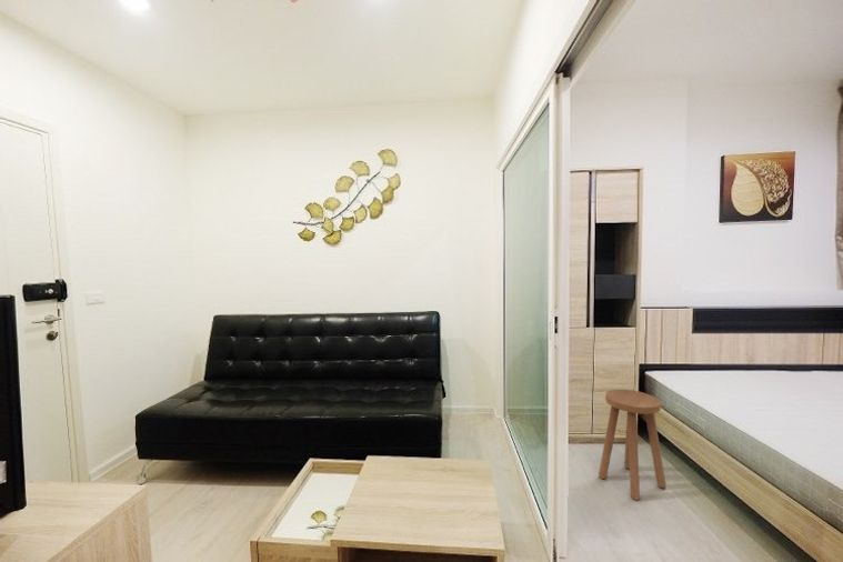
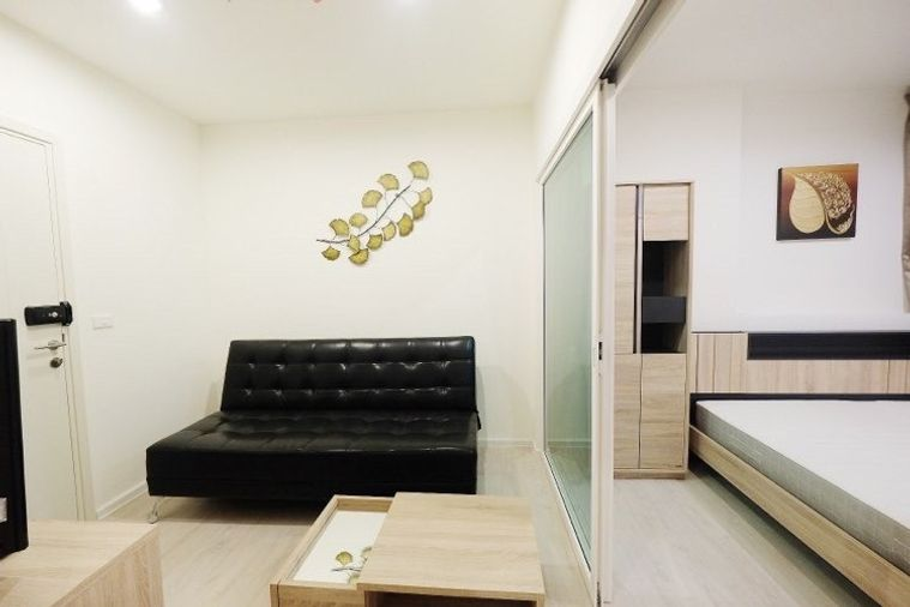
- stool [598,389,668,501]
